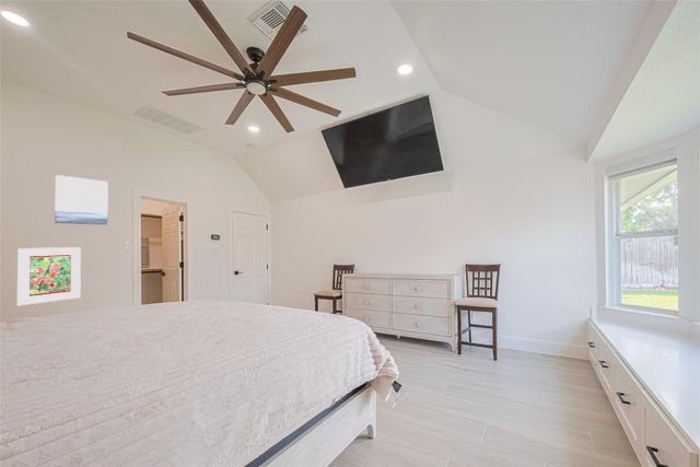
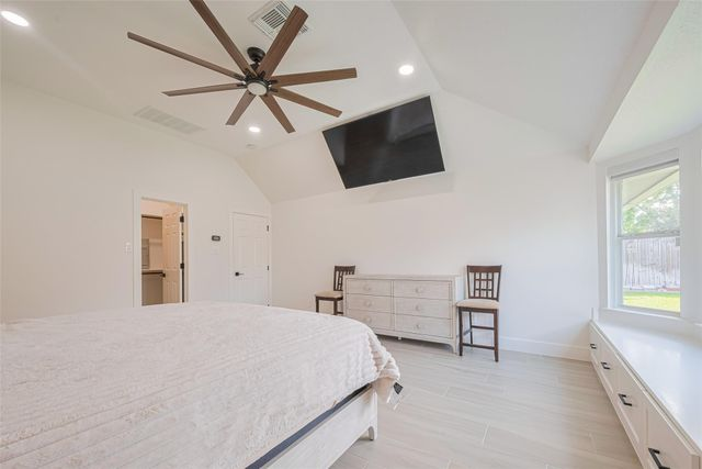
- wall art [54,174,109,225]
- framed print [16,246,82,306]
